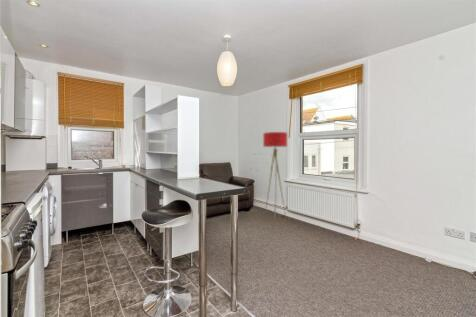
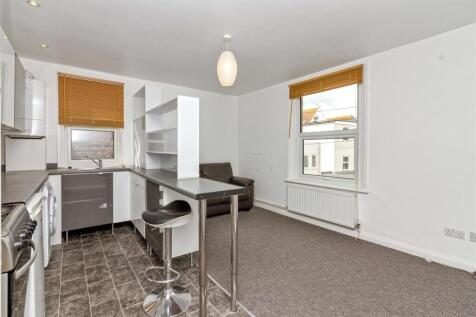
- floor lamp [262,131,288,221]
